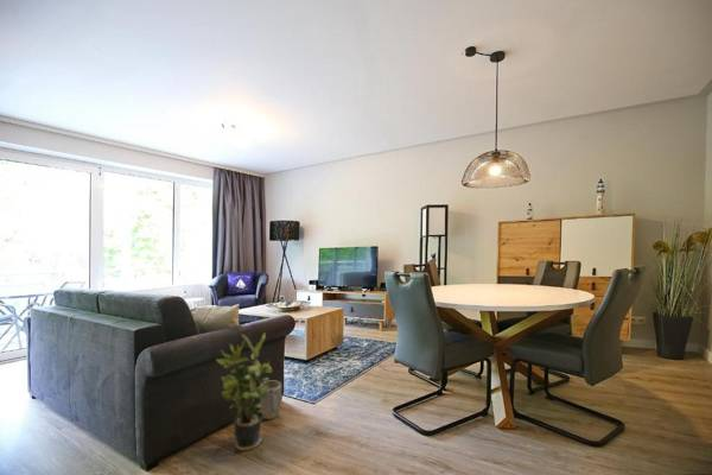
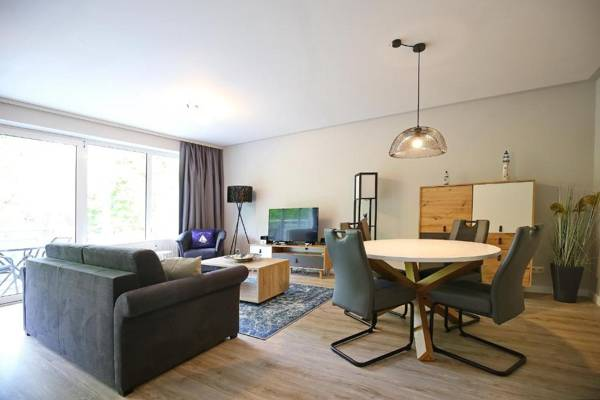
- potted plant [215,332,273,452]
- plant pot [259,380,282,420]
